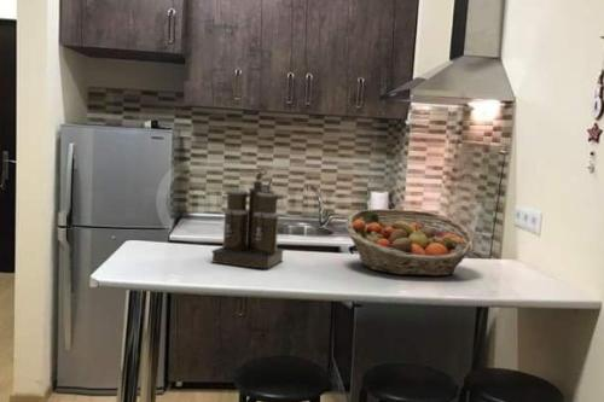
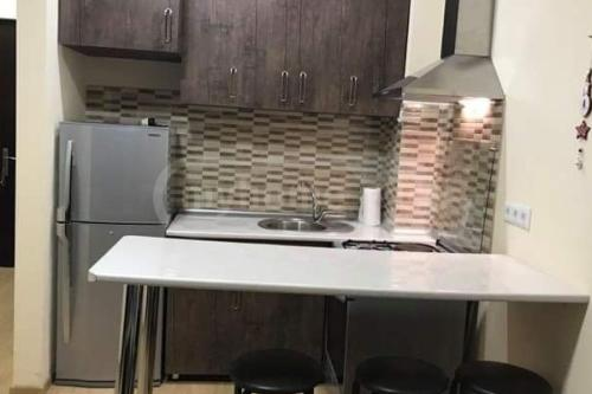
- coffee maker [210,167,285,269]
- fruit basket [344,208,477,276]
